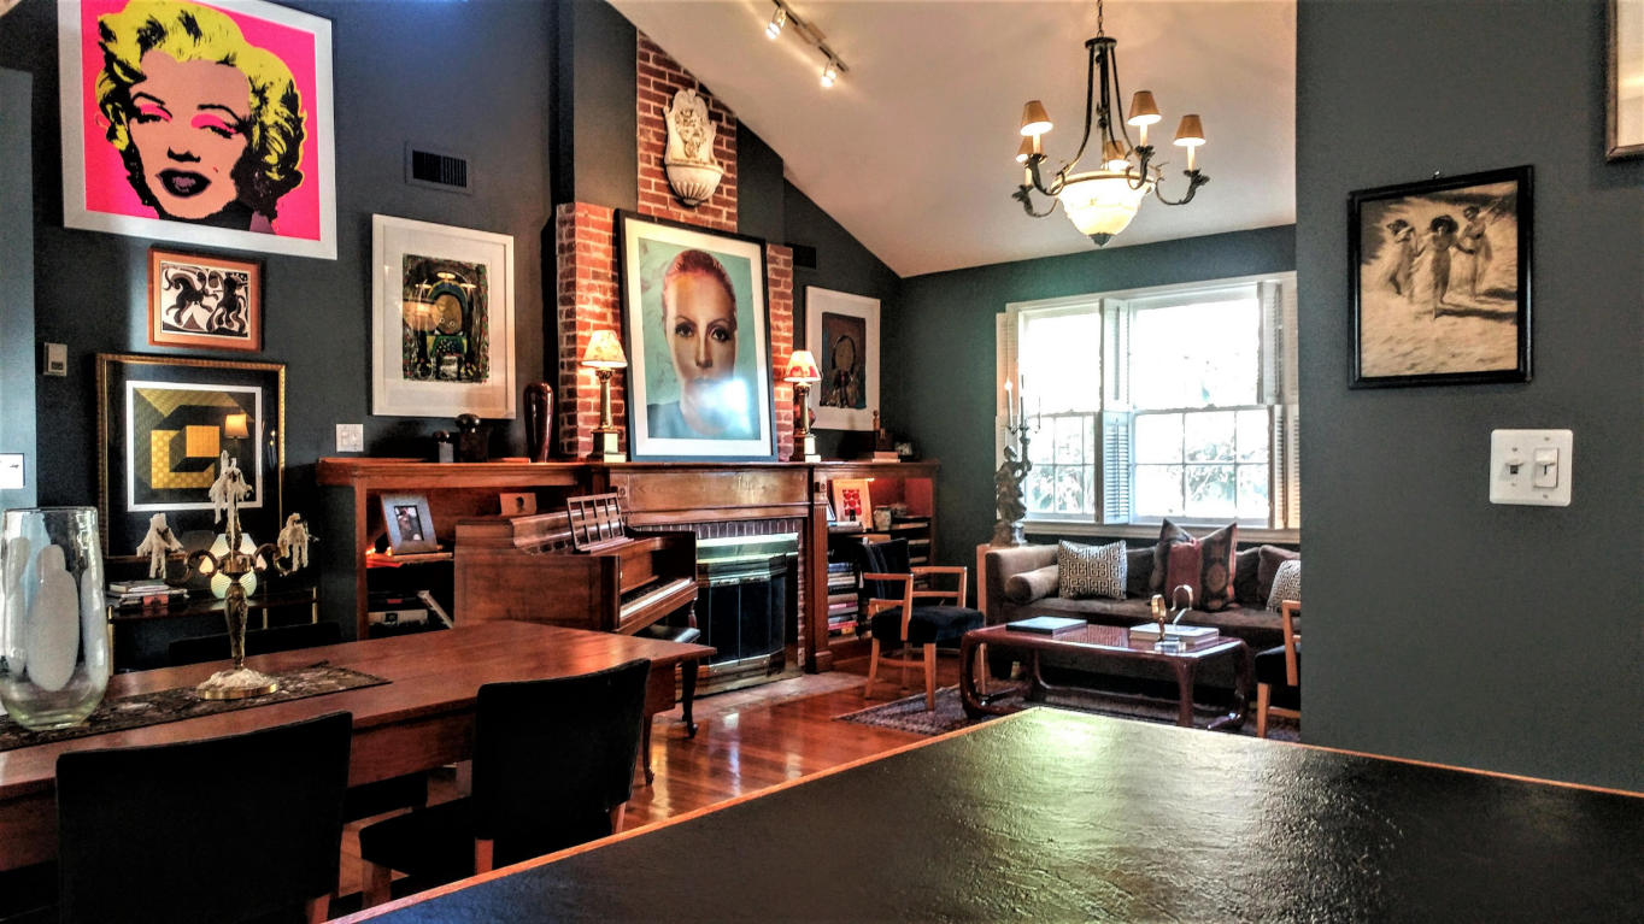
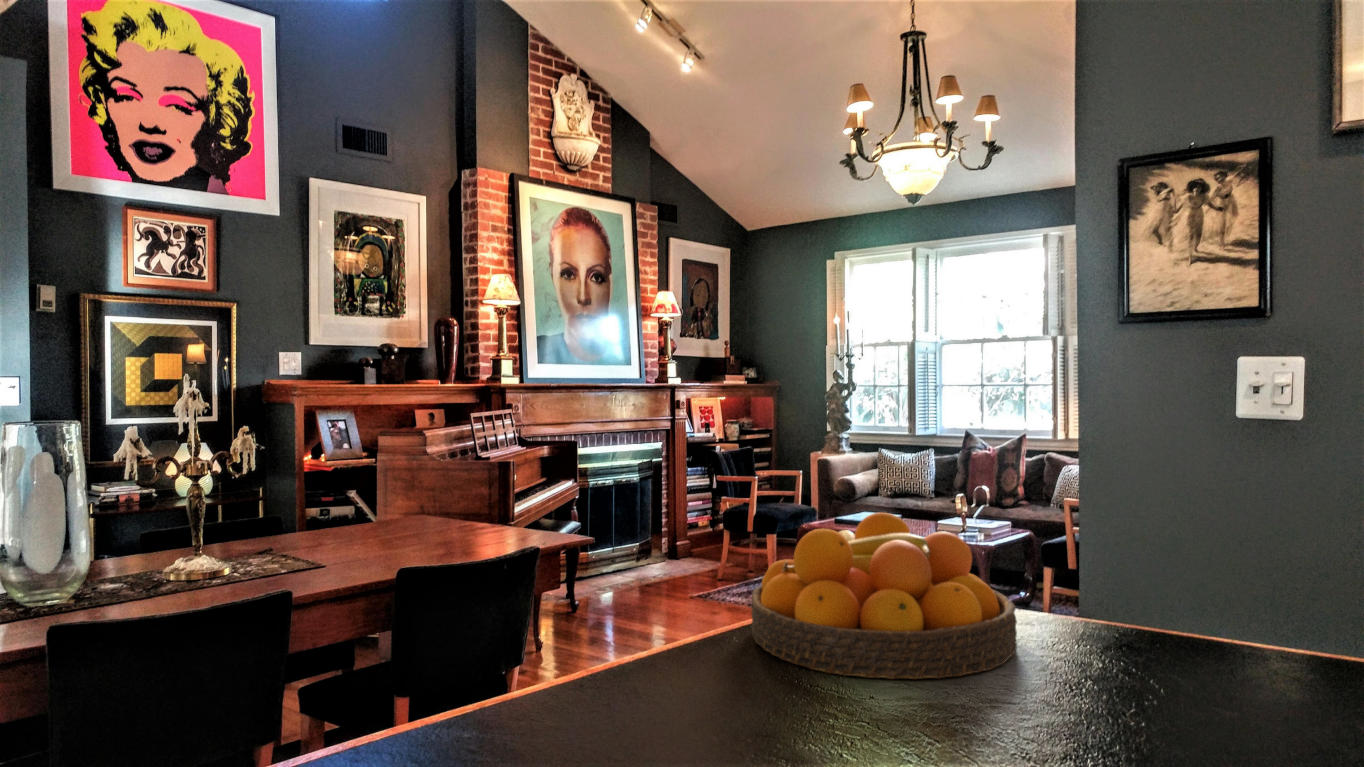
+ fruit bowl [750,511,1018,680]
